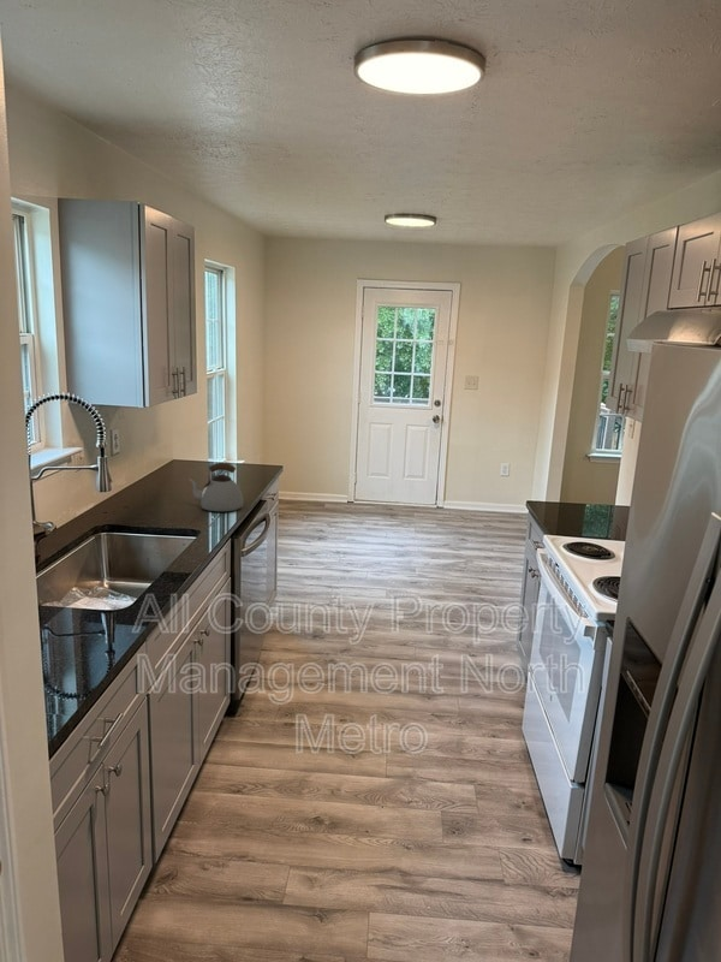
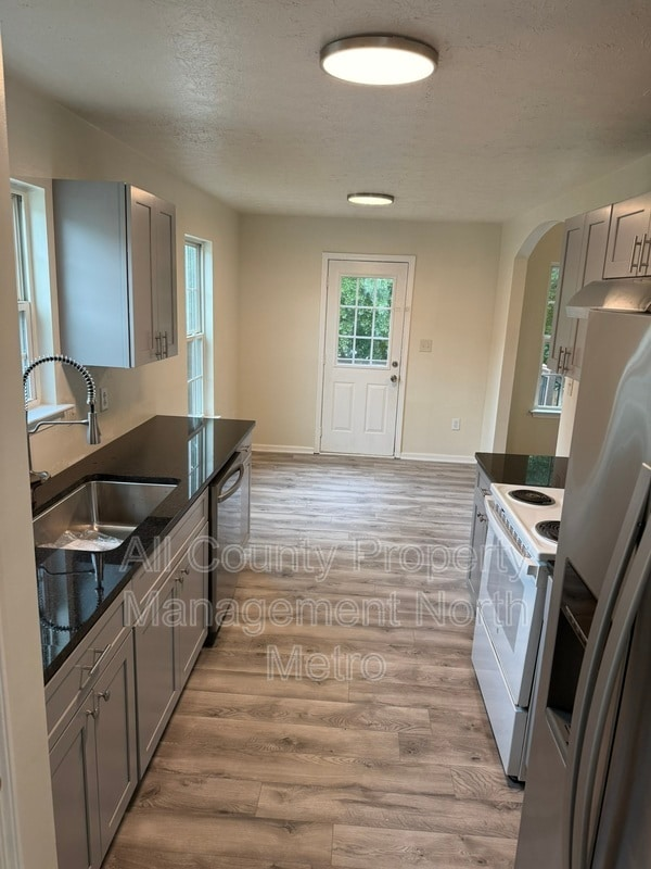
- kettle [187,462,244,512]
